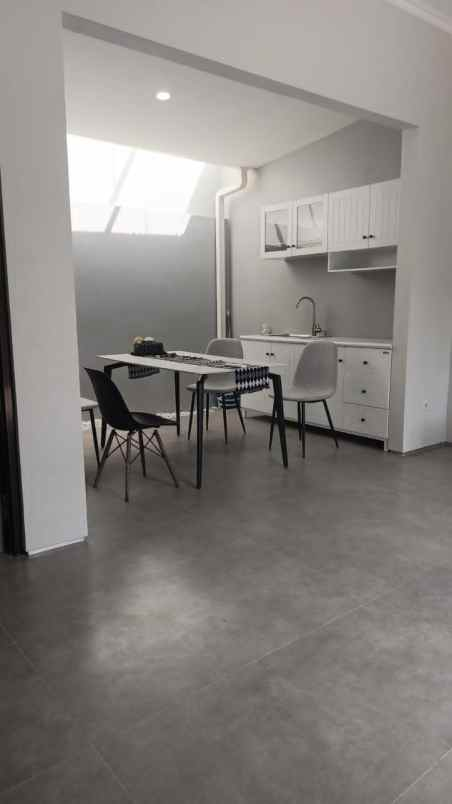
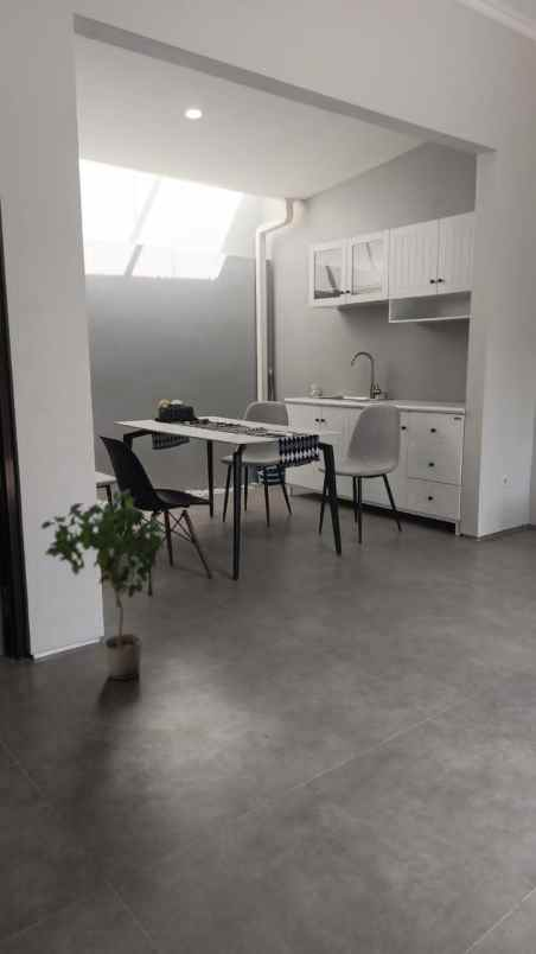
+ potted plant [39,489,165,681]
